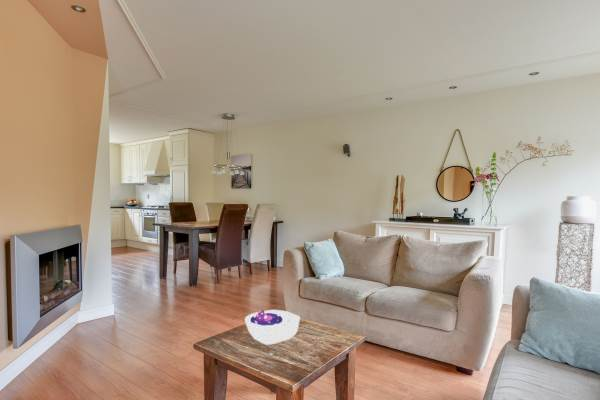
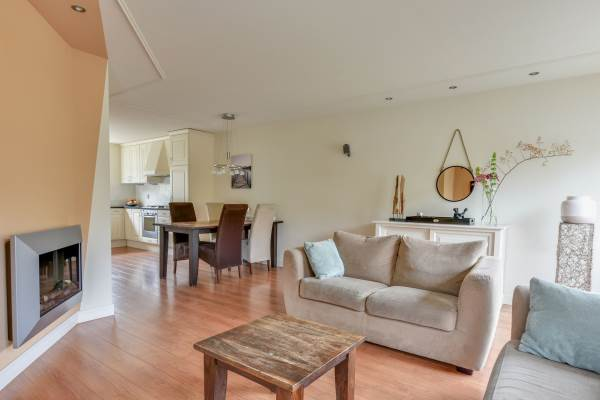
- decorative bowl [244,309,301,346]
